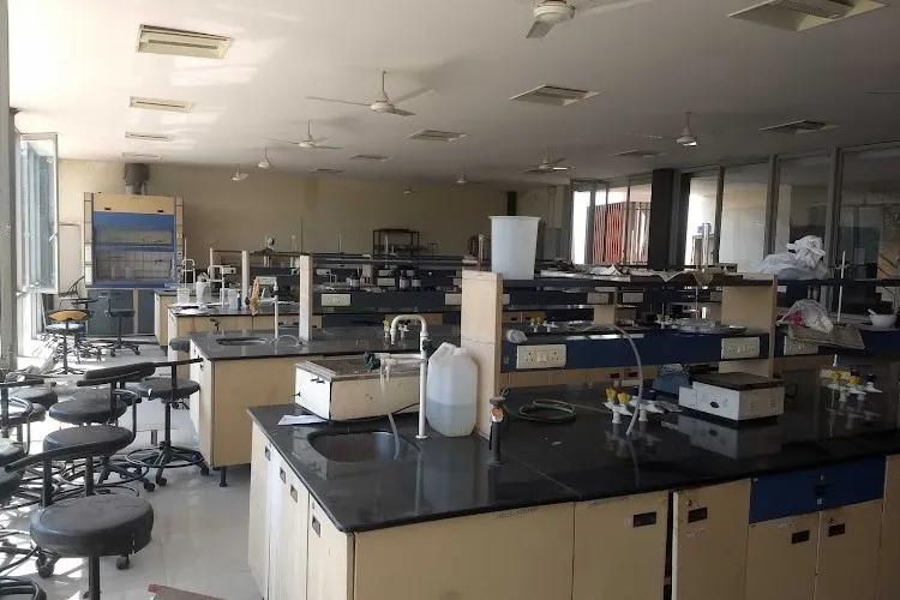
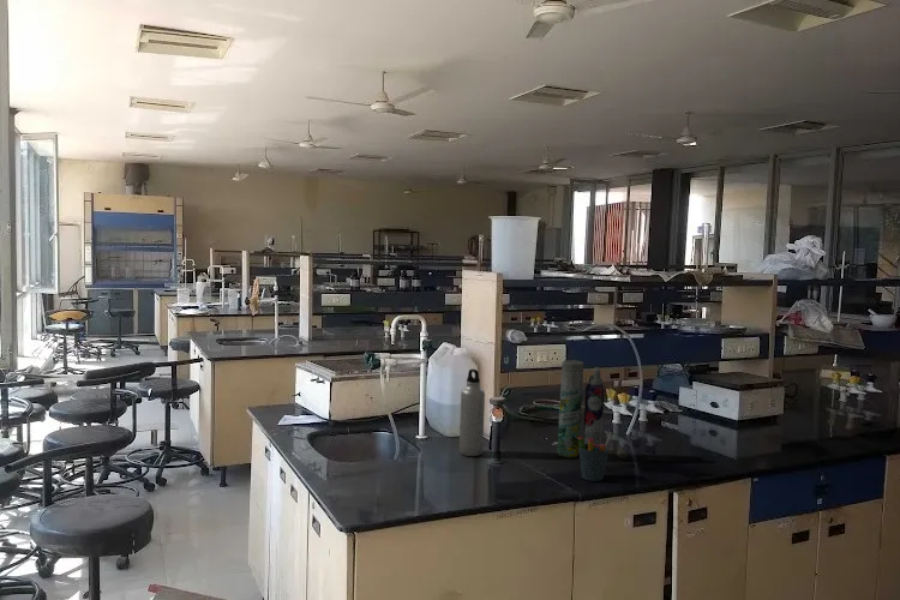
+ aerosol can [556,359,606,458]
+ pen holder [578,431,612,482]
+ water bottle [458,368,486,457]
